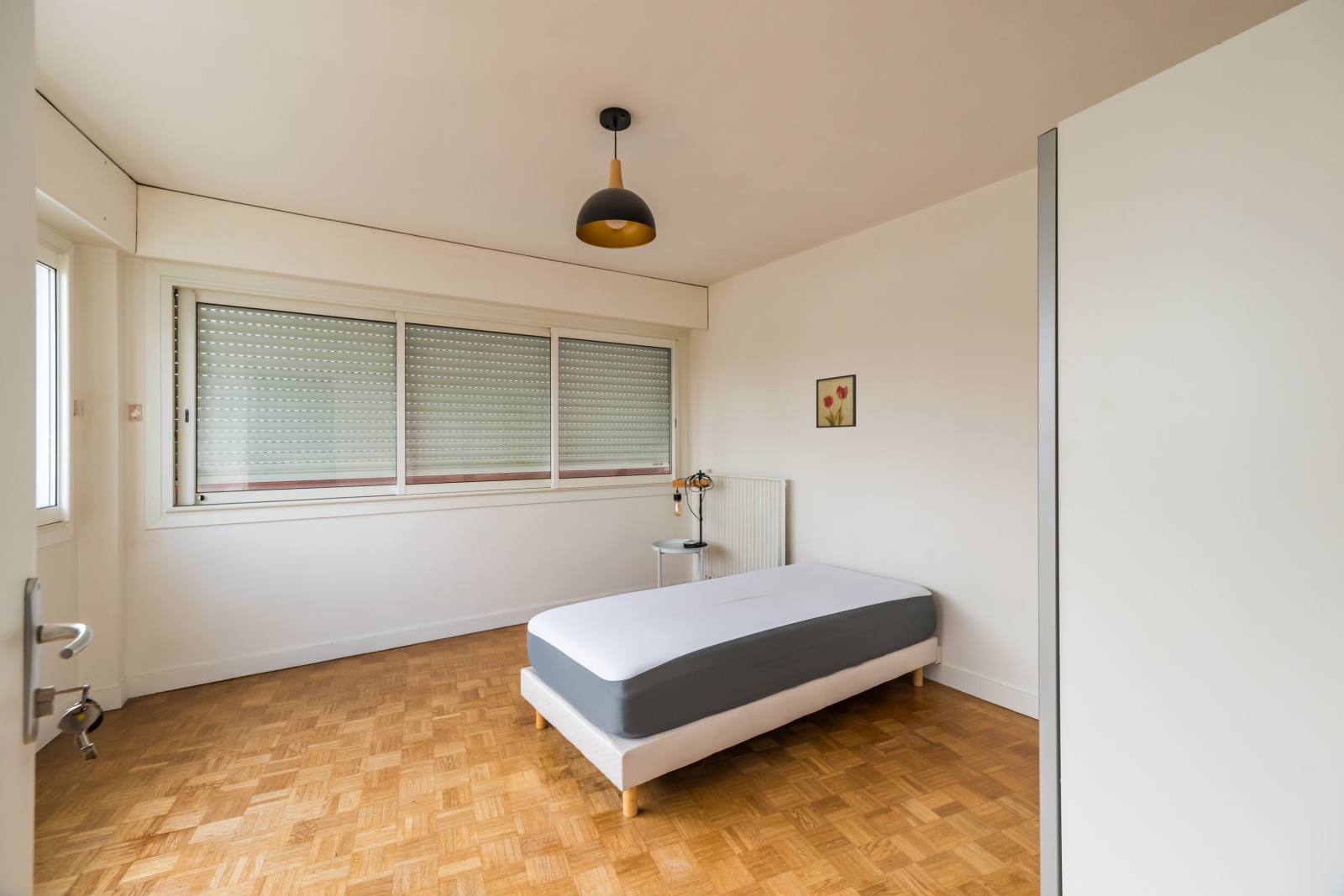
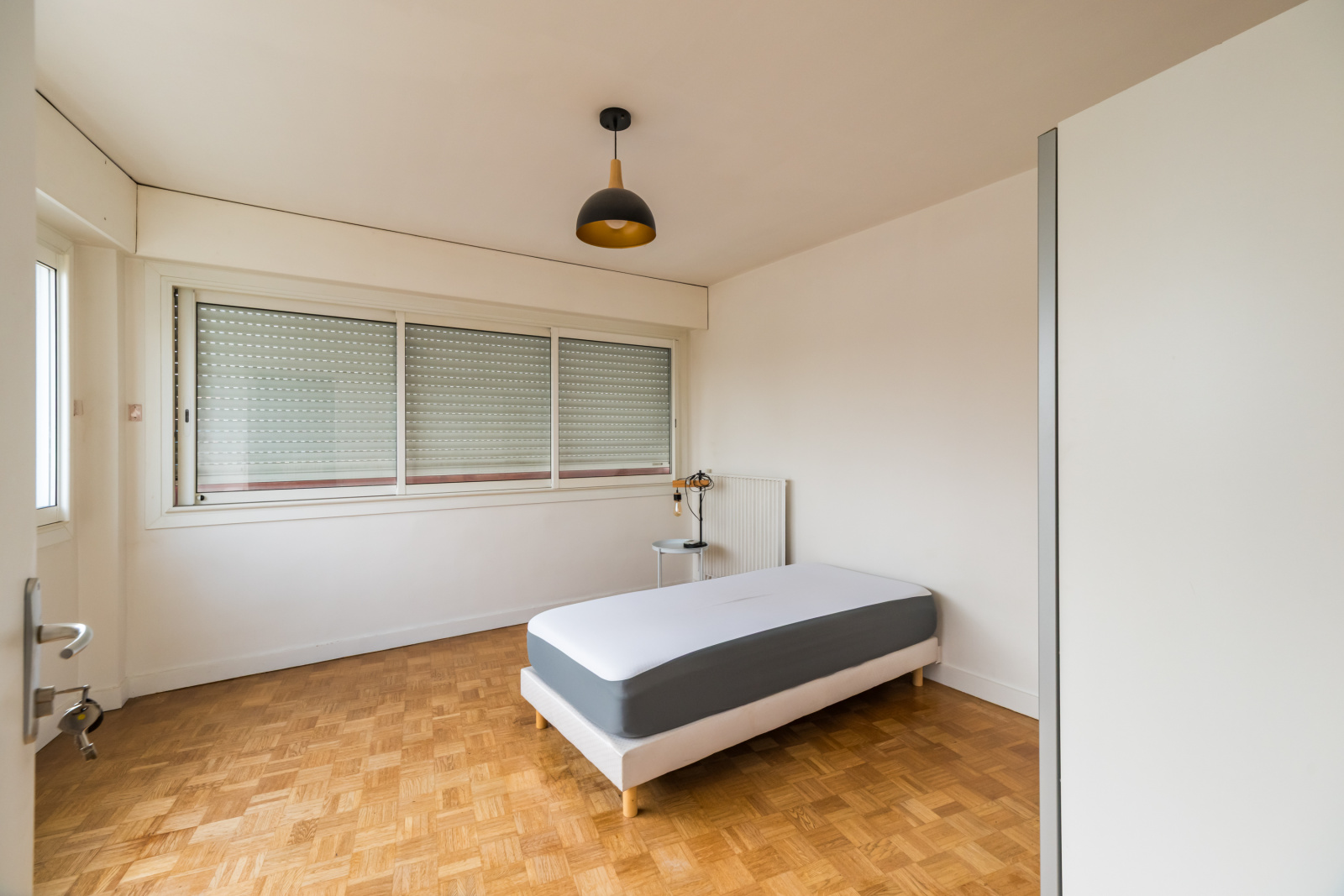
- wall art [816,374,857,429]
